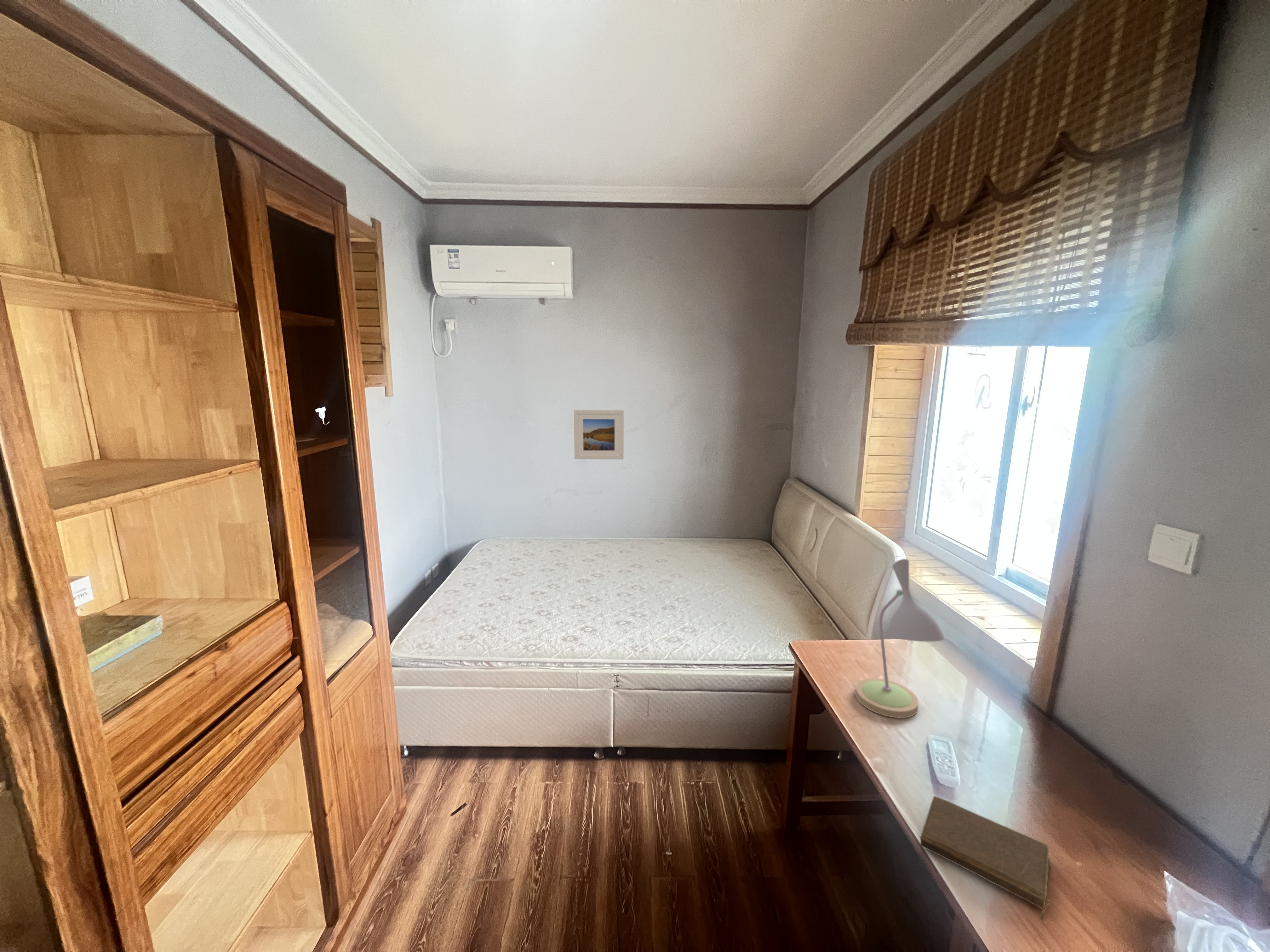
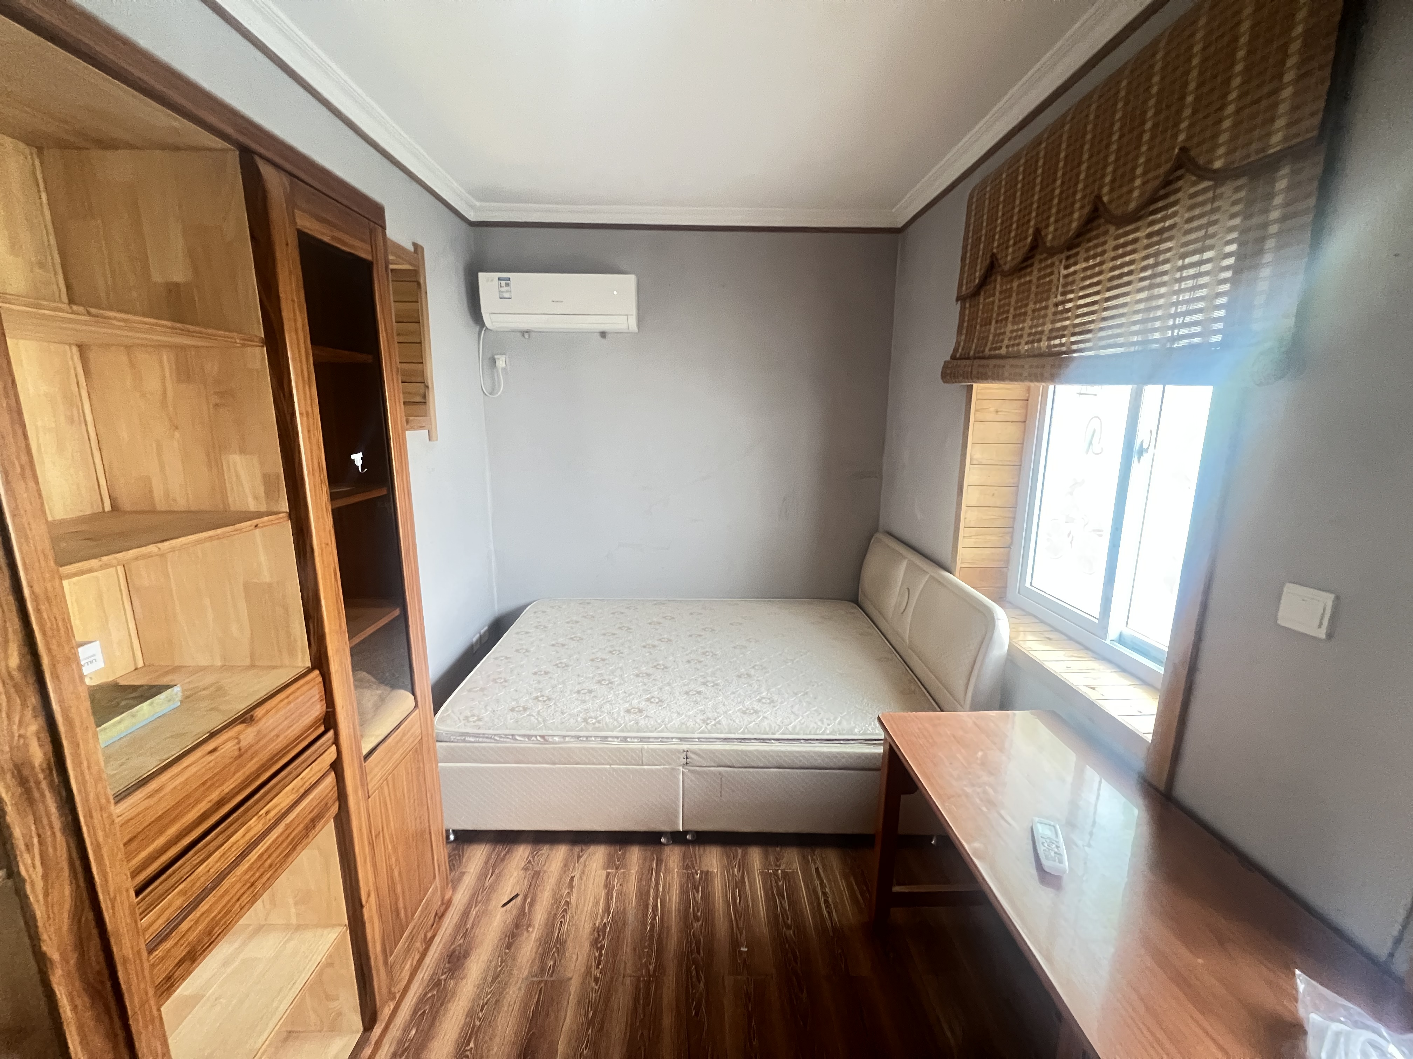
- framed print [574,410,624,460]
- desk lamp [855,559,945,718]
- book [920,796,1053,922]
